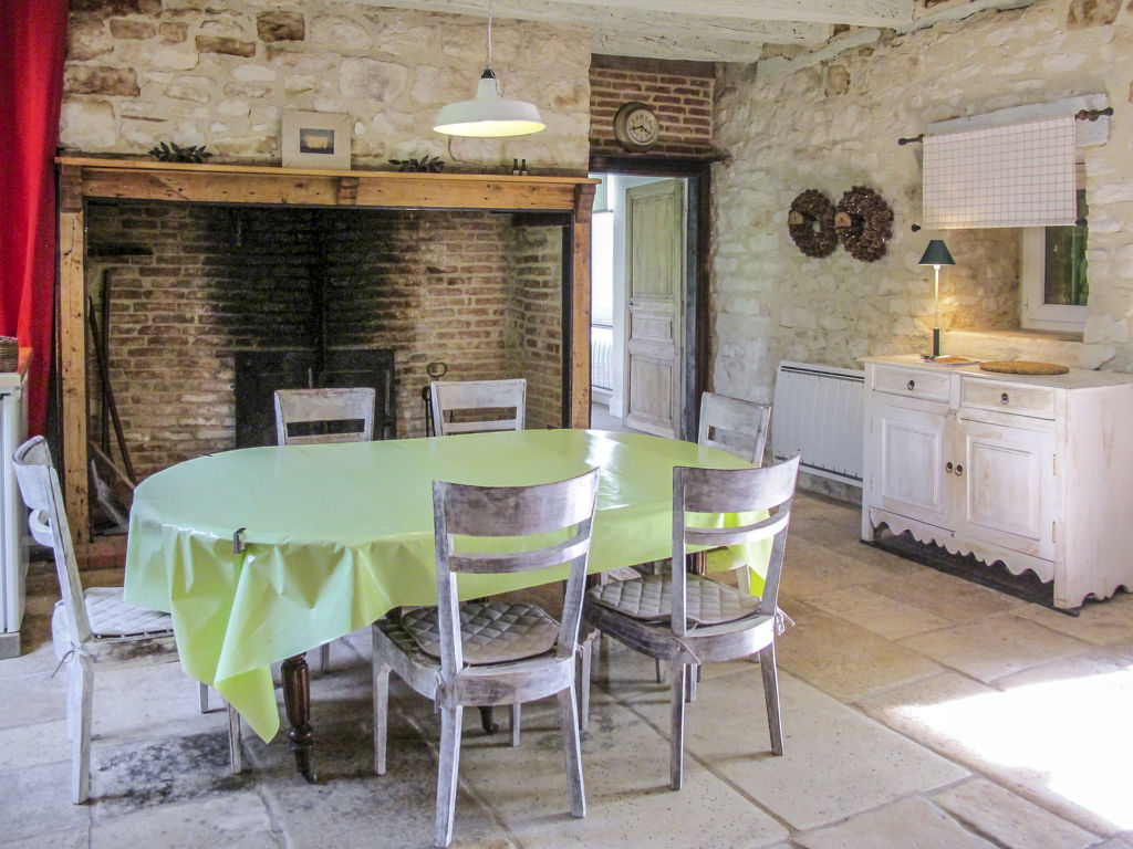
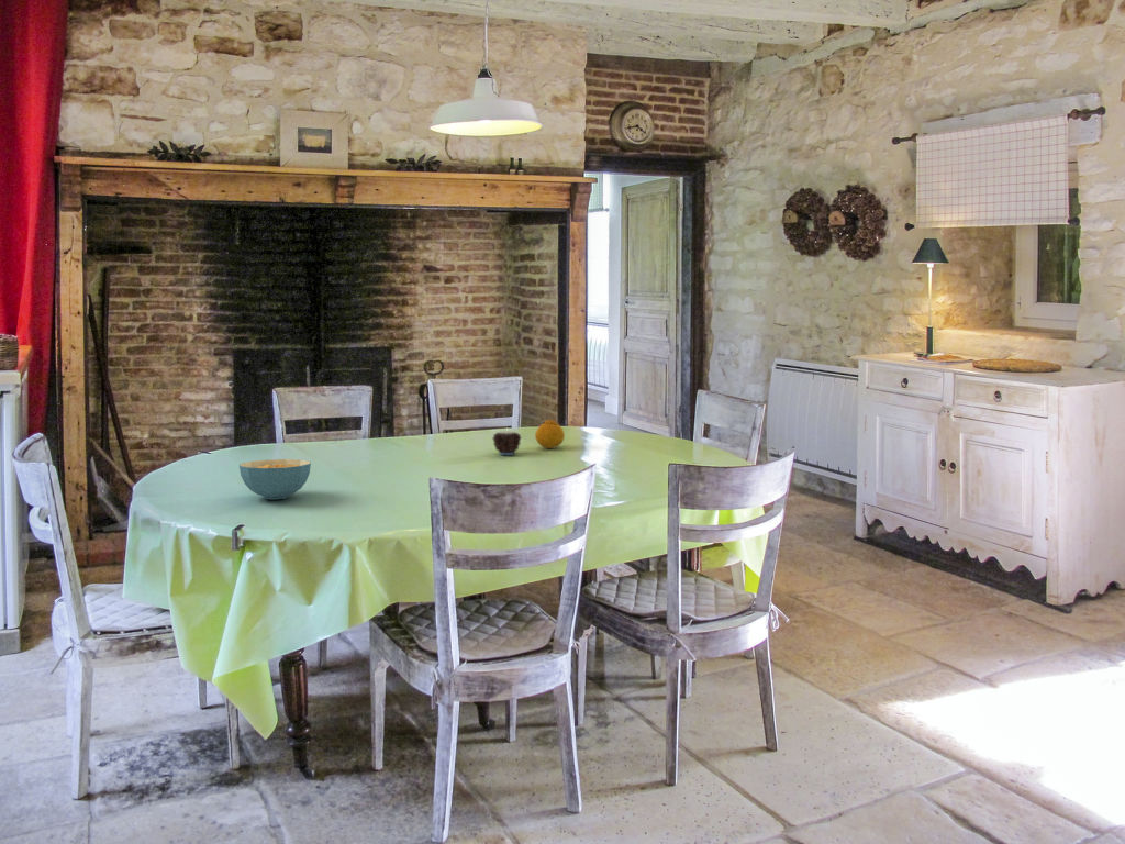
+ cereal bowl [238,458,312,500]
+ fruit [534,419,566,449]
+ candle [491,427,522,456]
